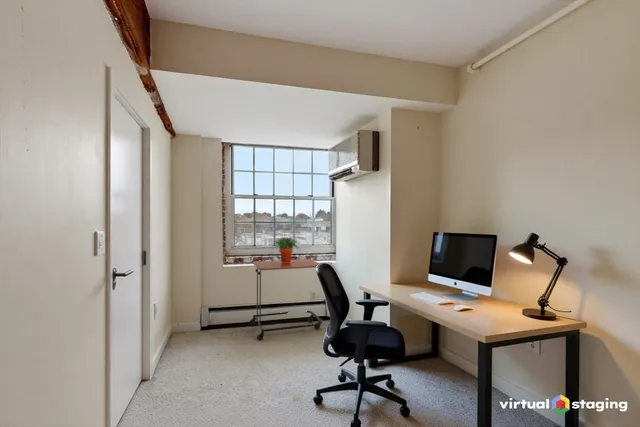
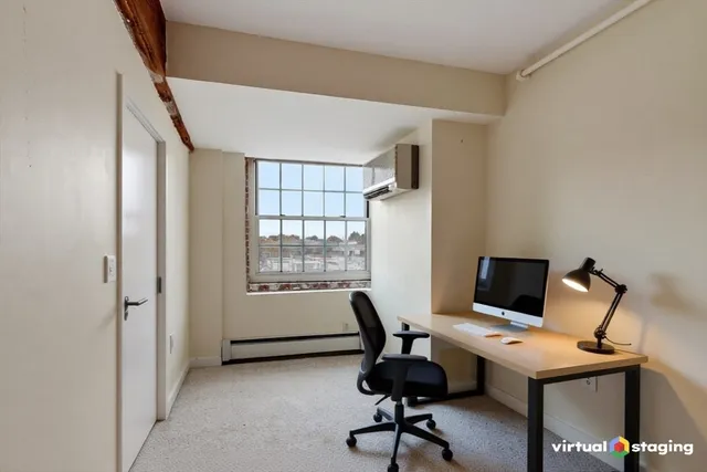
- side table [248,258,323,341]
- potted plant [271,236,301,263]
